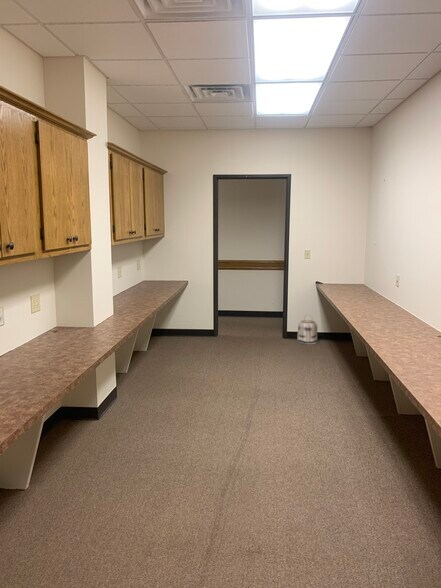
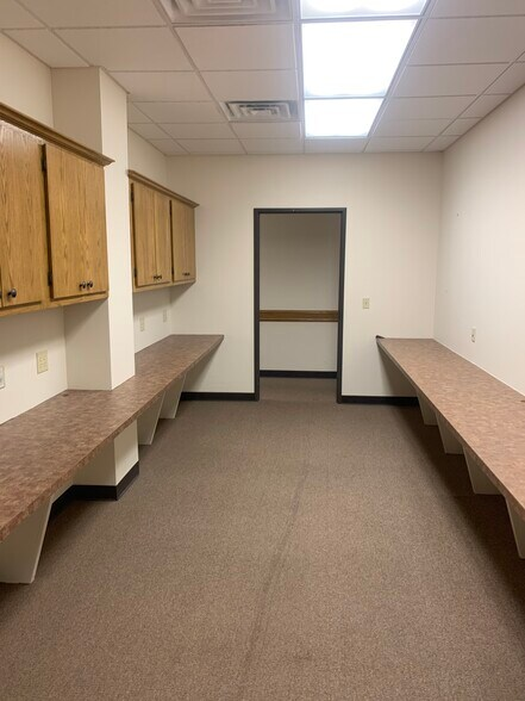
- basket [296,314,319,346]
